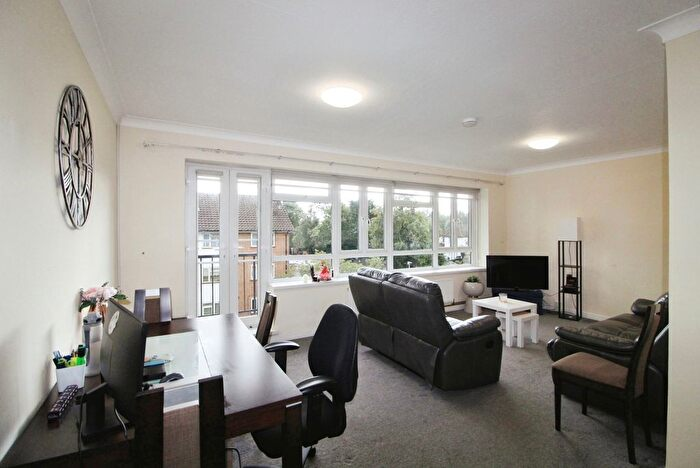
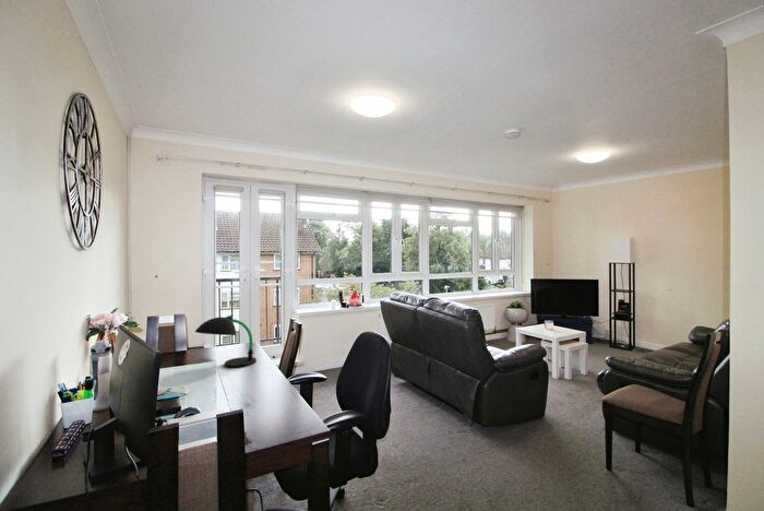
+ desk lamp [194,313,258,369]
